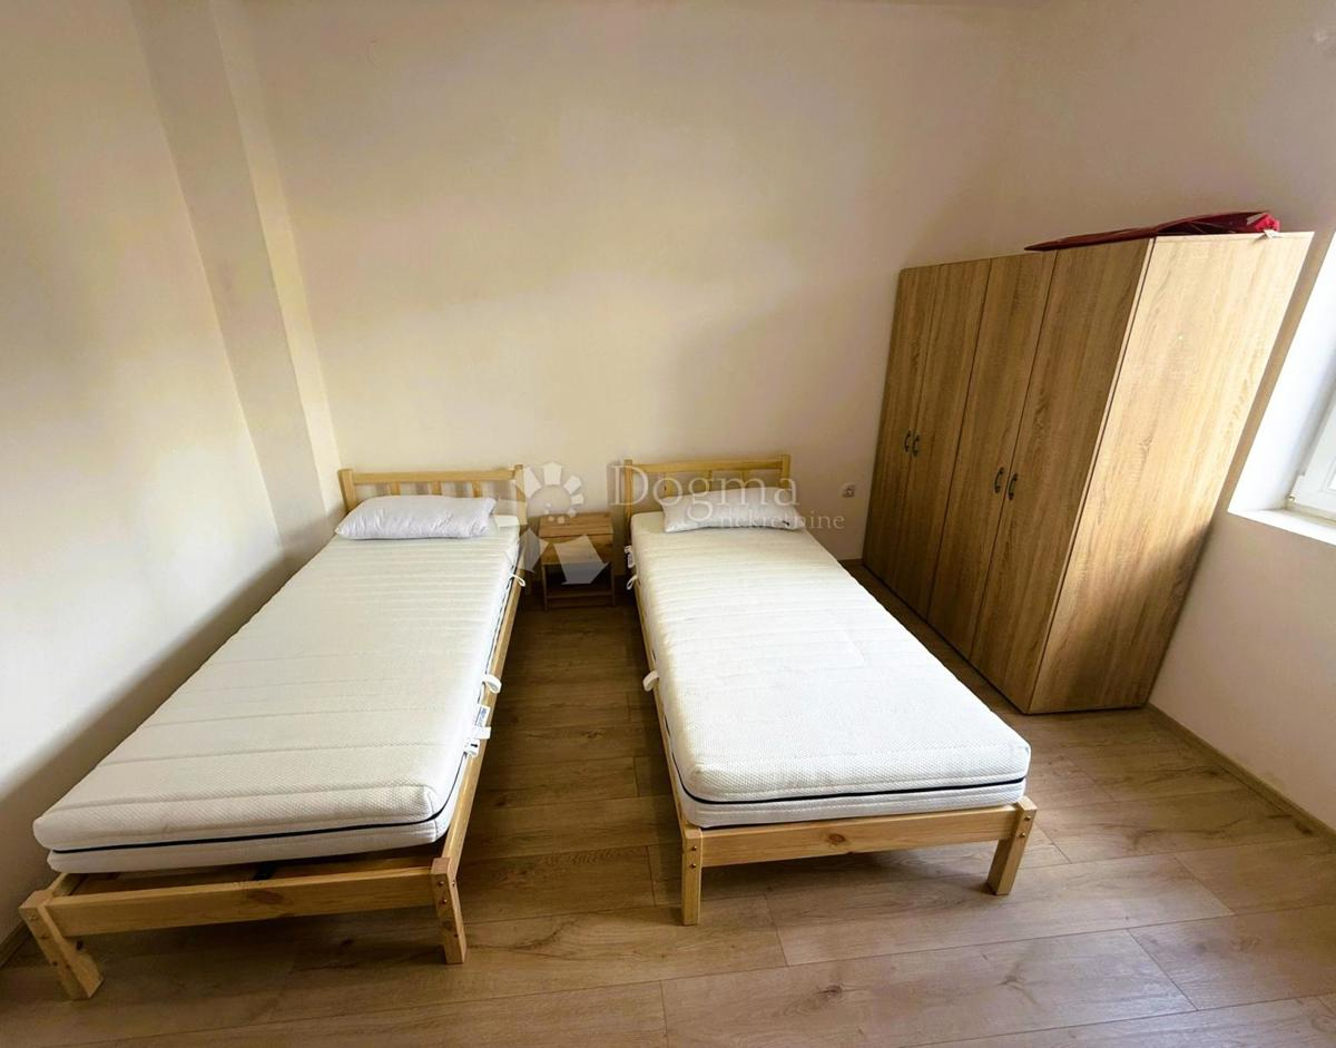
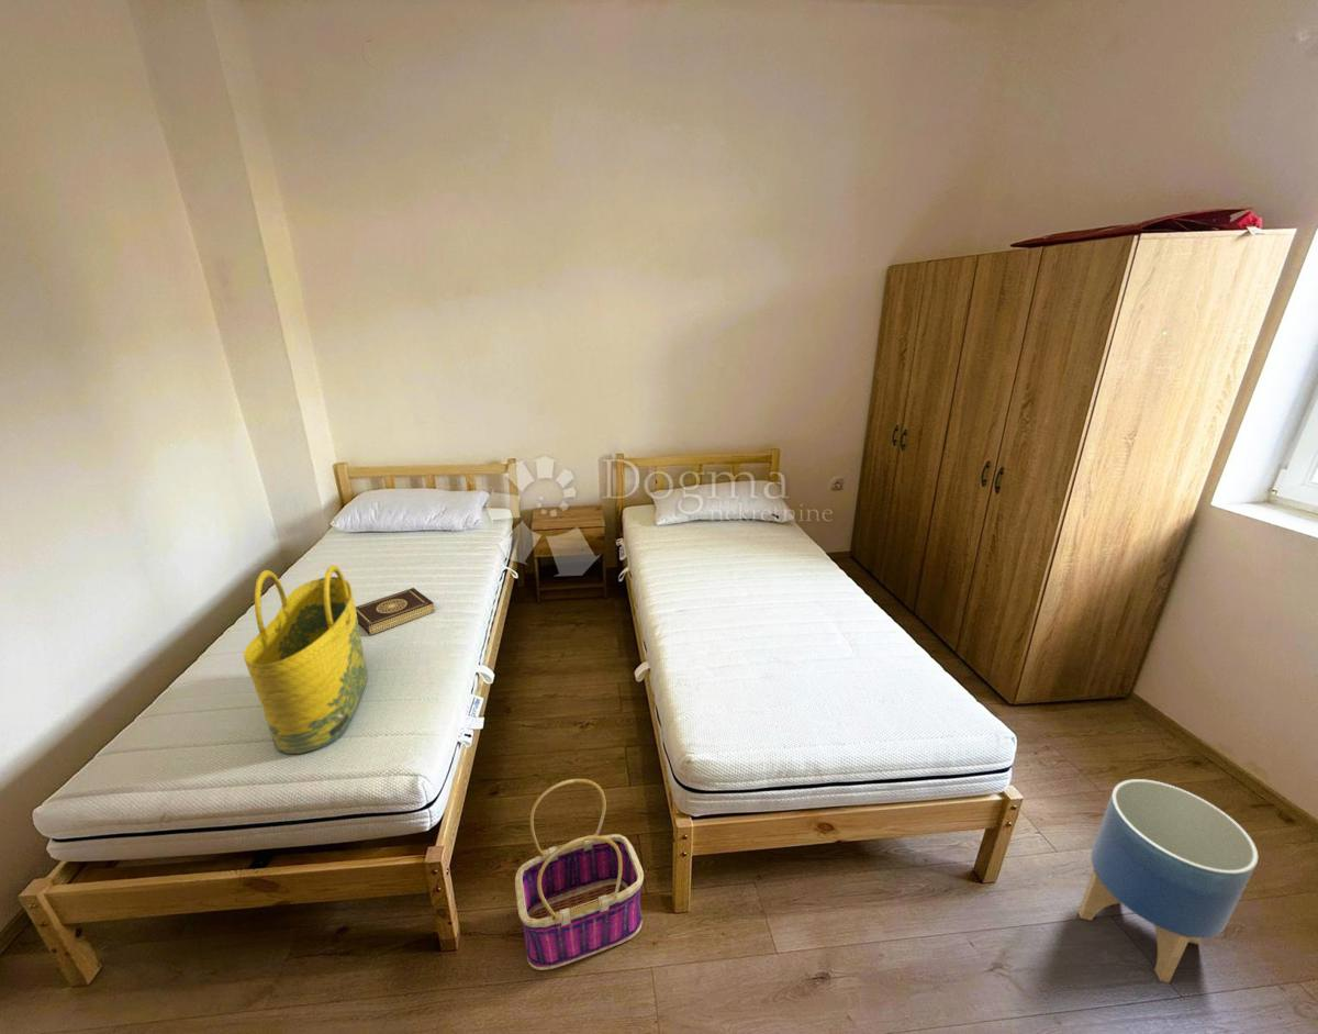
+ tote bag [243,564,369,755]
+ planter [1077,778,1260,983]
+ basket [514,778,645,971]
+ book [355,587,436,636]
